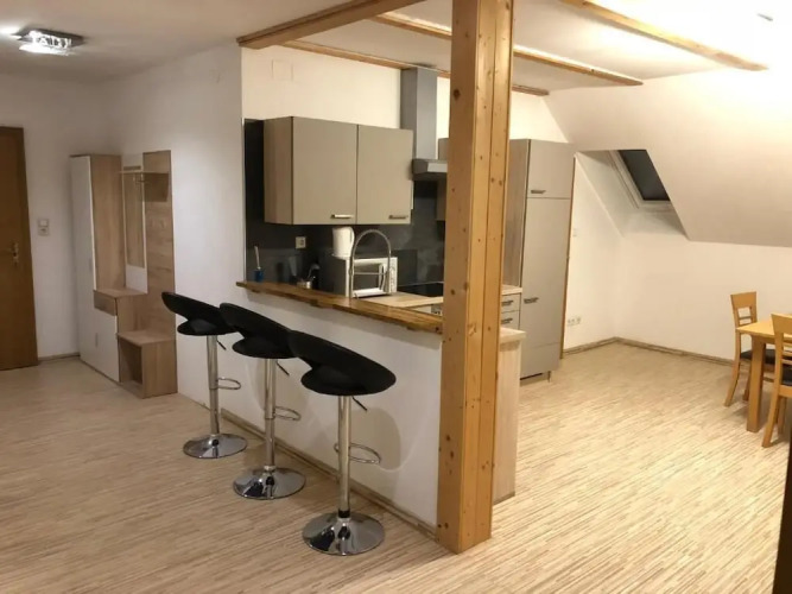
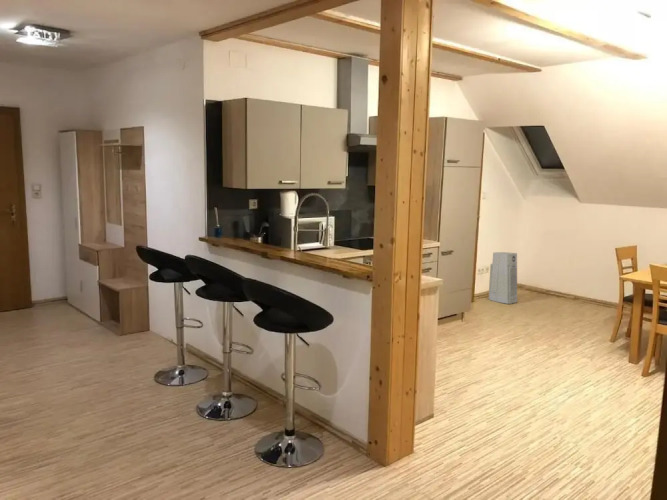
+ air purifier [488,251,519,305]
